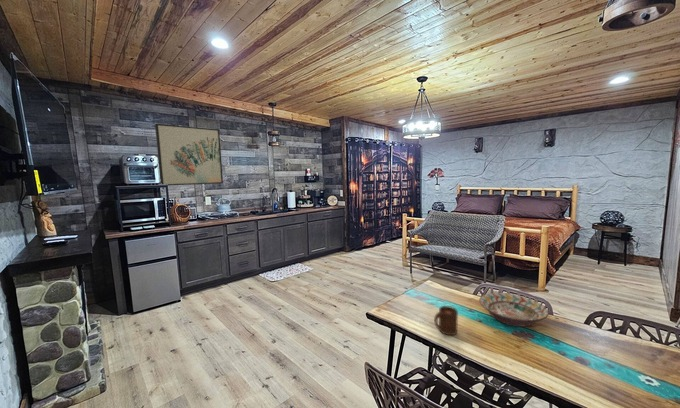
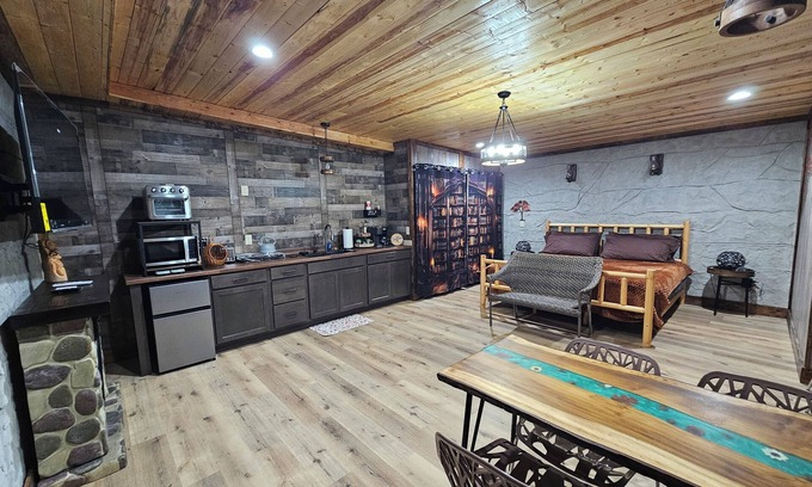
- cup [433,305,459,336]
- wall art [154,123,224,187]
- decorative bowl [478,292,550,328]
